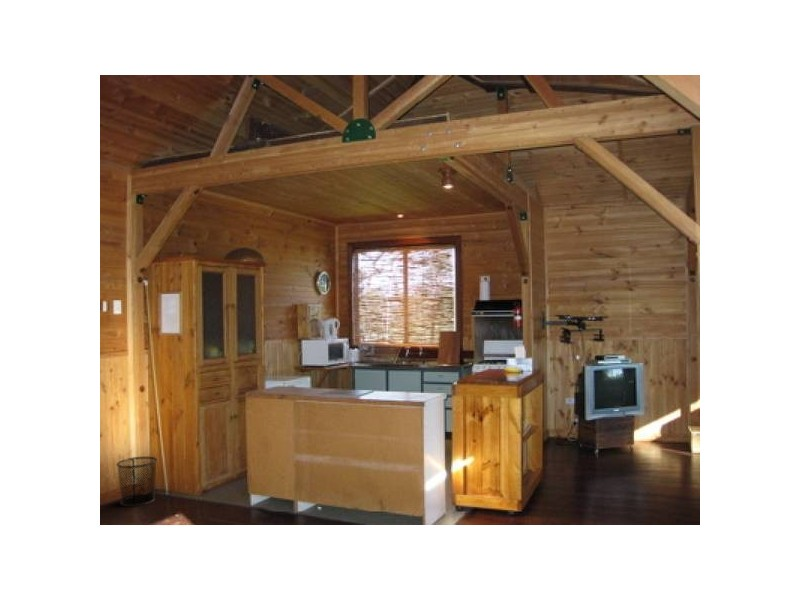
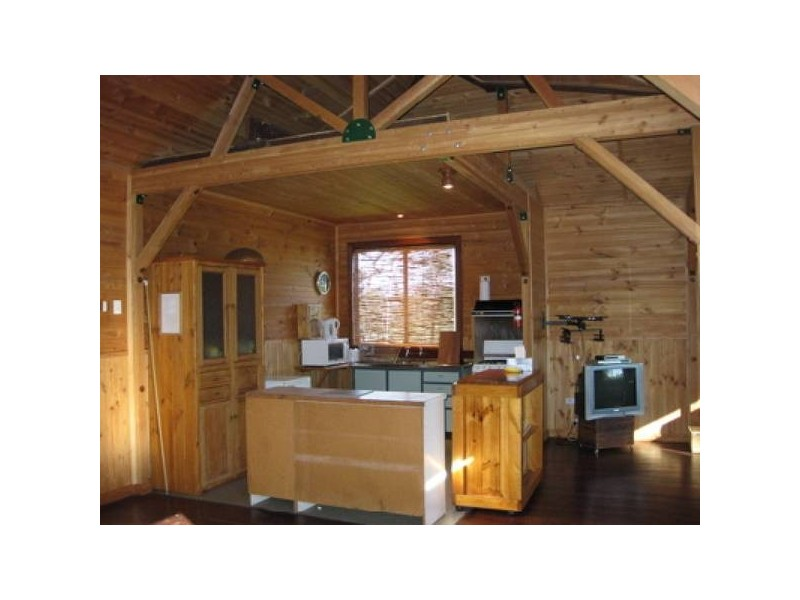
- waste bin [116,456,158,508]
